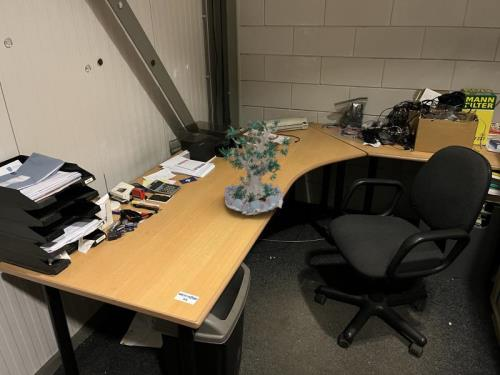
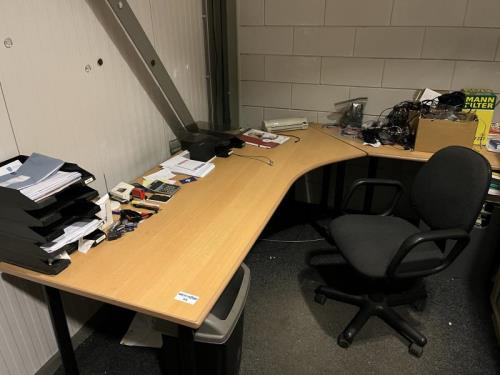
- plant [218,117,292,216]
